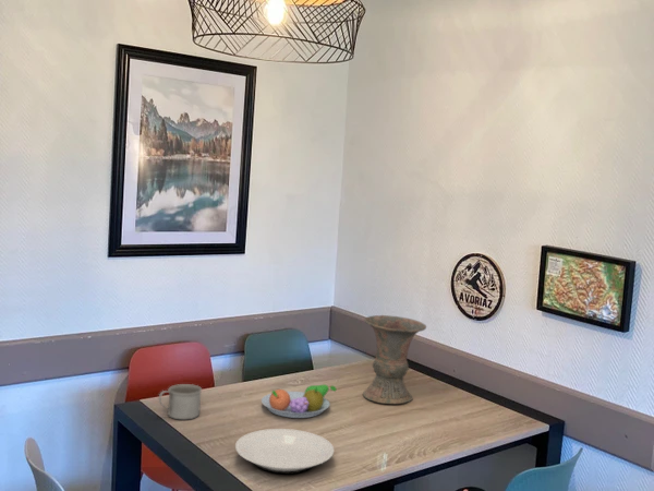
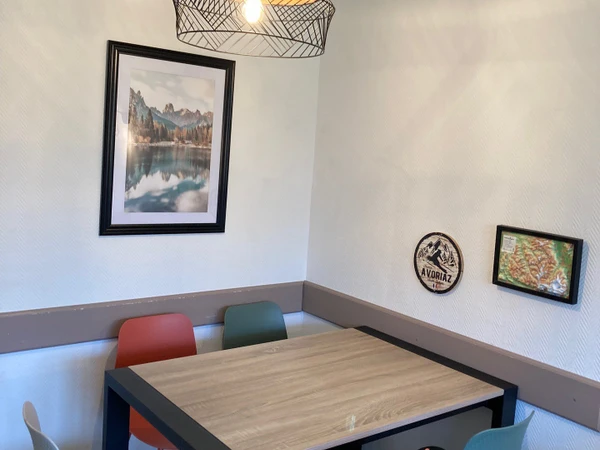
- plate [234,428,335,476]
- mug [158,383,203,420]
- vase [362,314,427,405]
- fruit bowl [261,384,337,419]
